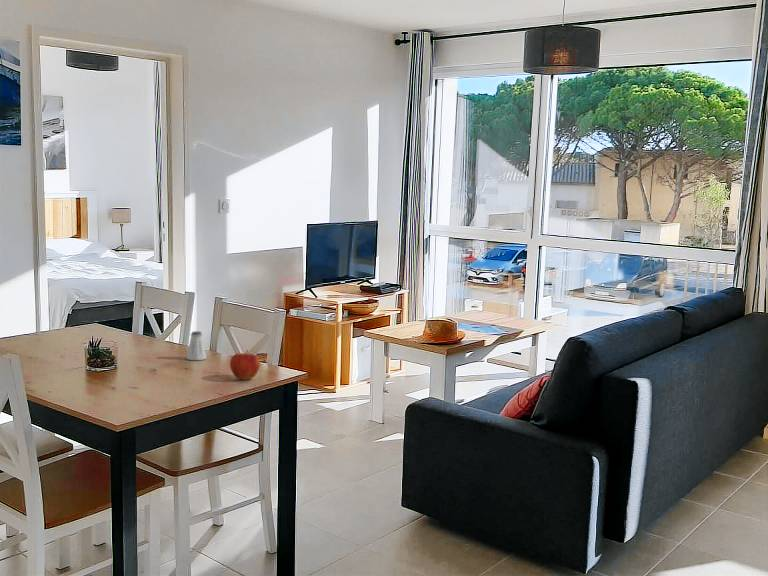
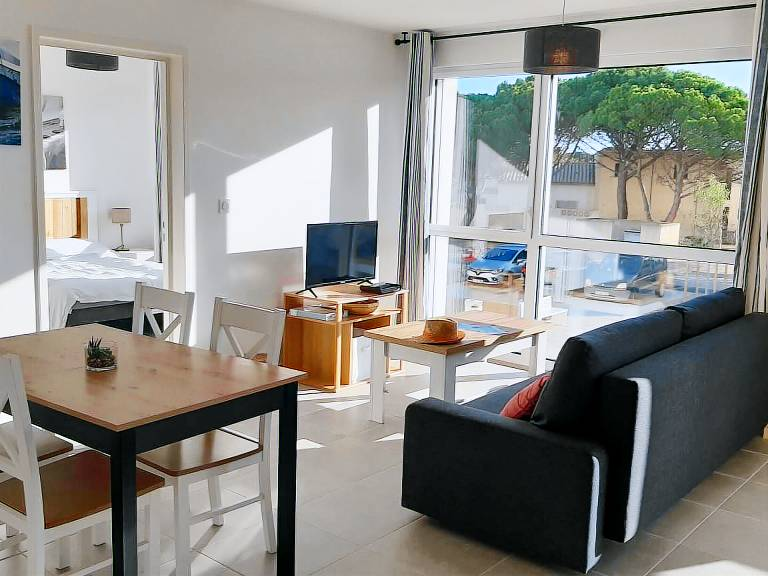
- apple [229,349,261,381]
- saltshaker [186,330,207,361]
